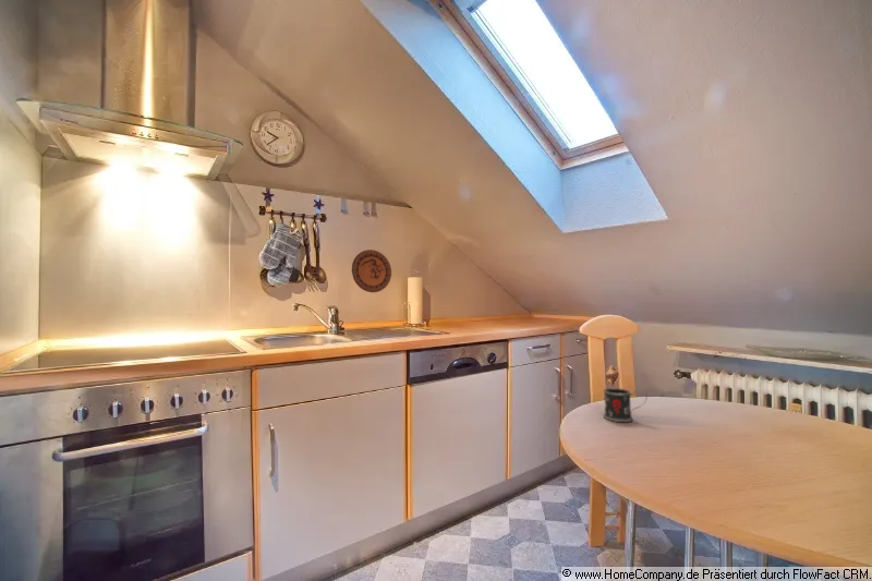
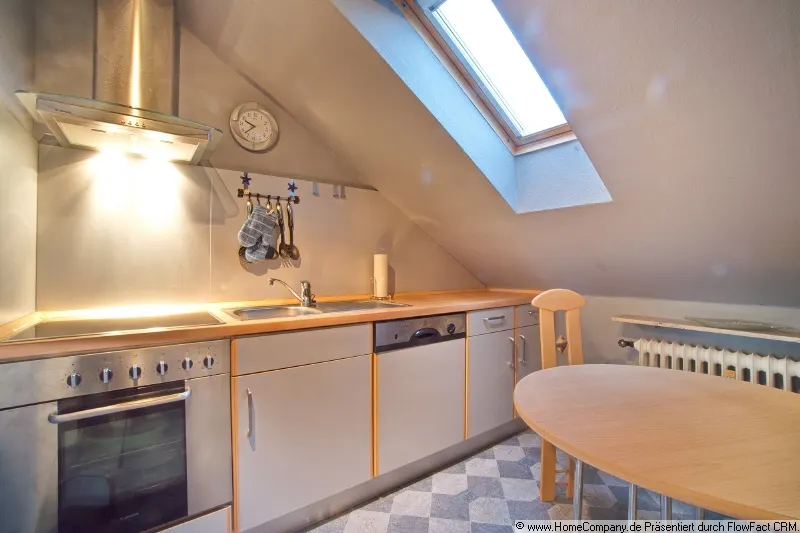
- mug [603,387,649,423]
- decorative plate [351,249,392,293]
